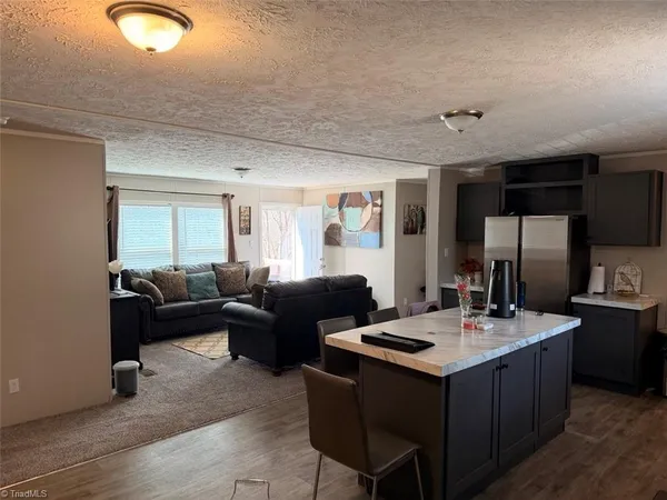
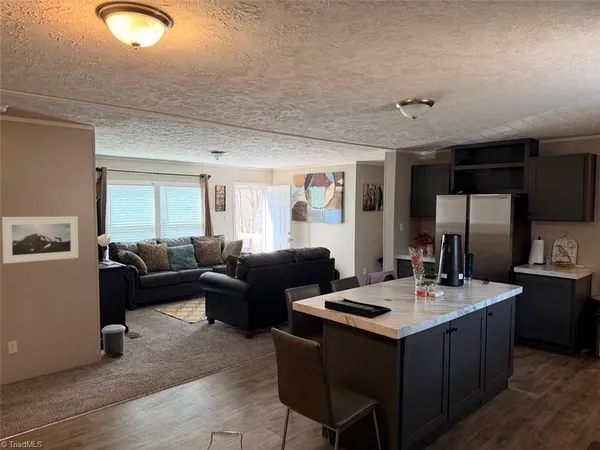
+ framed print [1,215,79,265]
